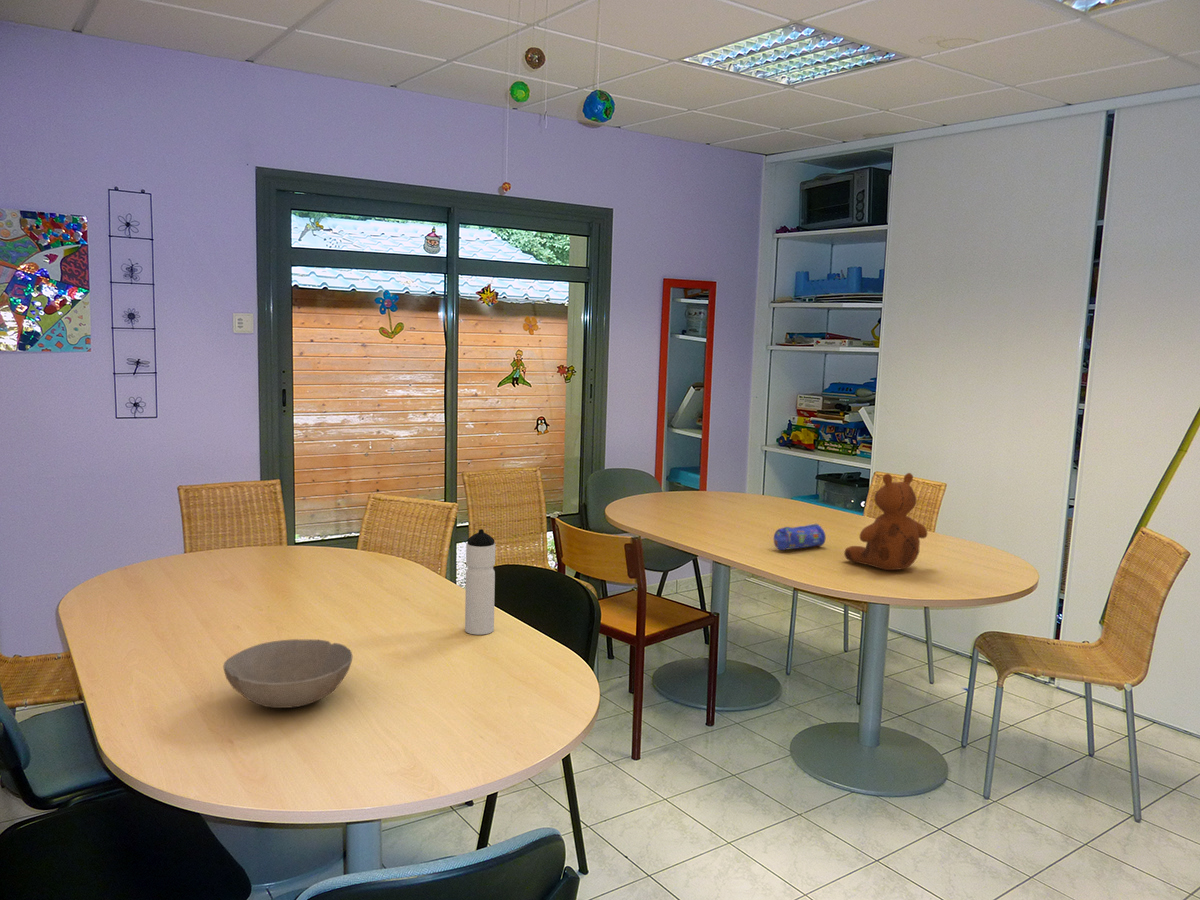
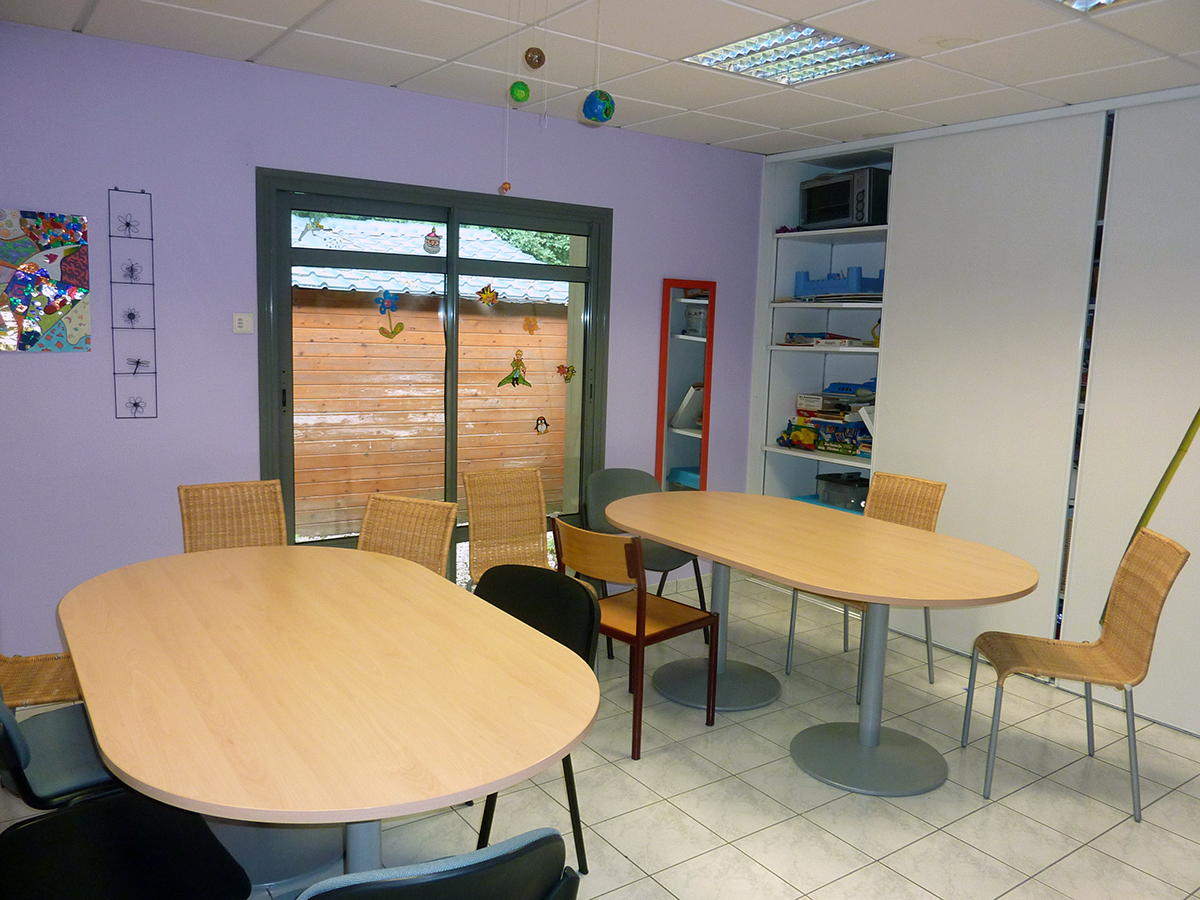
- teddy bear [843,472,928,571]
- pencil case [773,522,827,551]
- bowl [222,638,353,709]
- water bottle [464,528,496,636]
